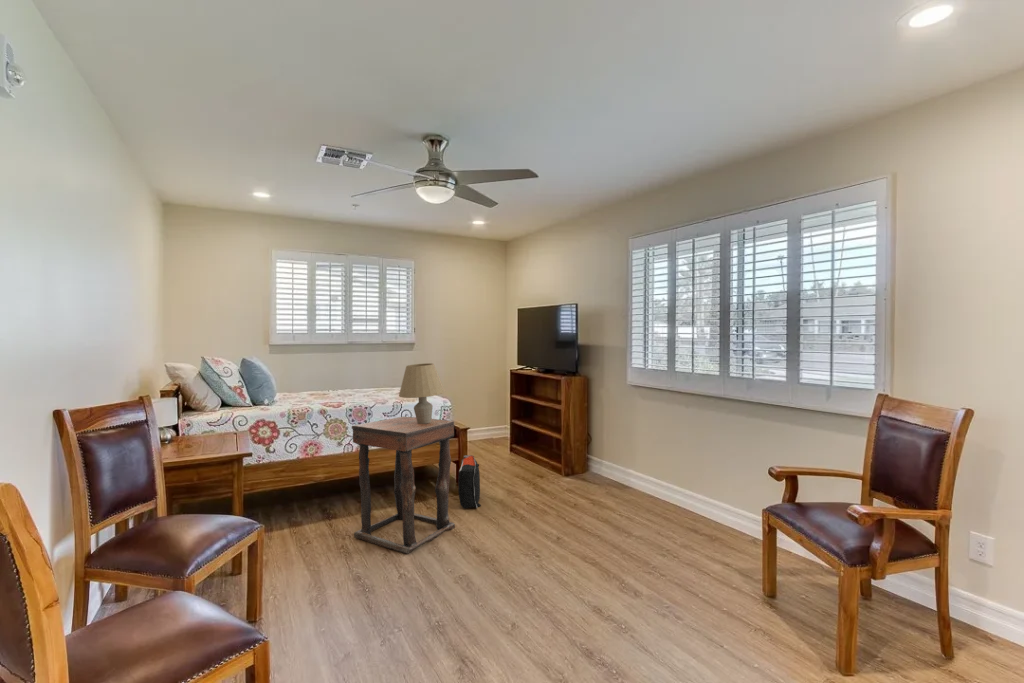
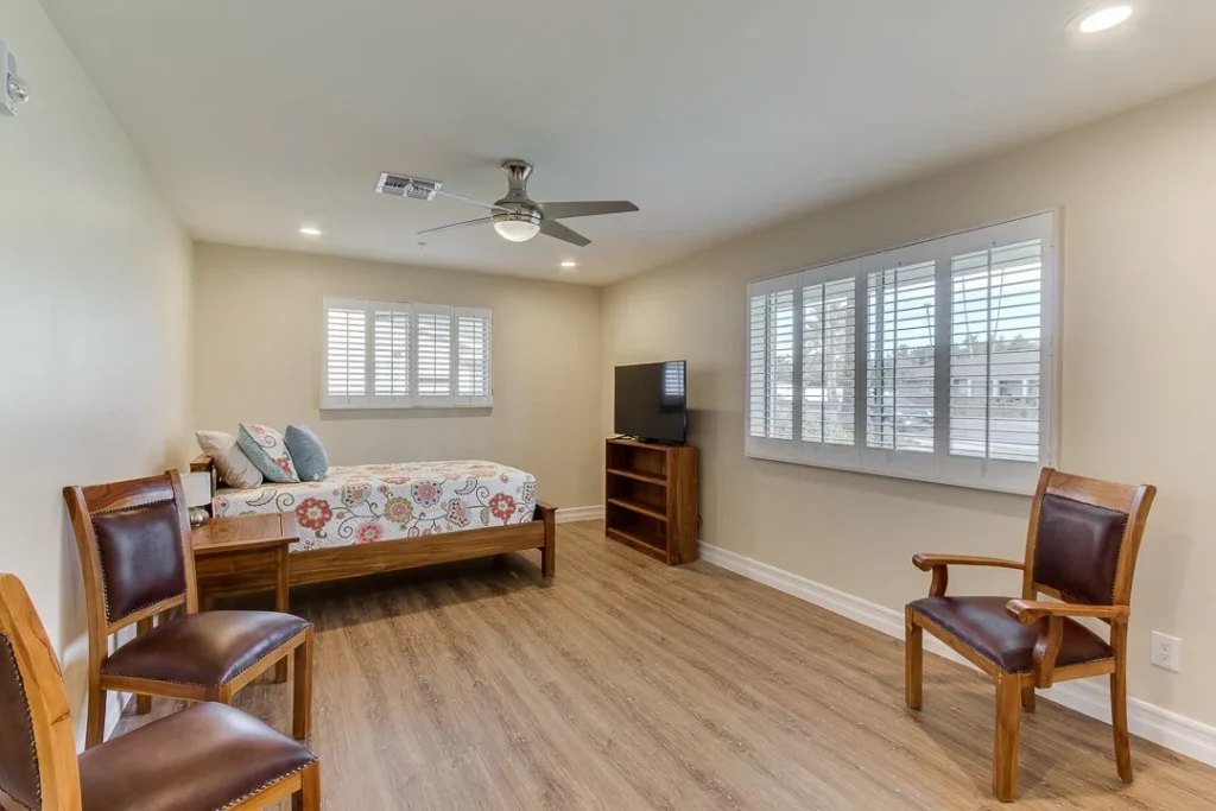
- backpack [457,454,482,509]
- side table [351,415,456,554]
- table lamp [398,362,446,424]
